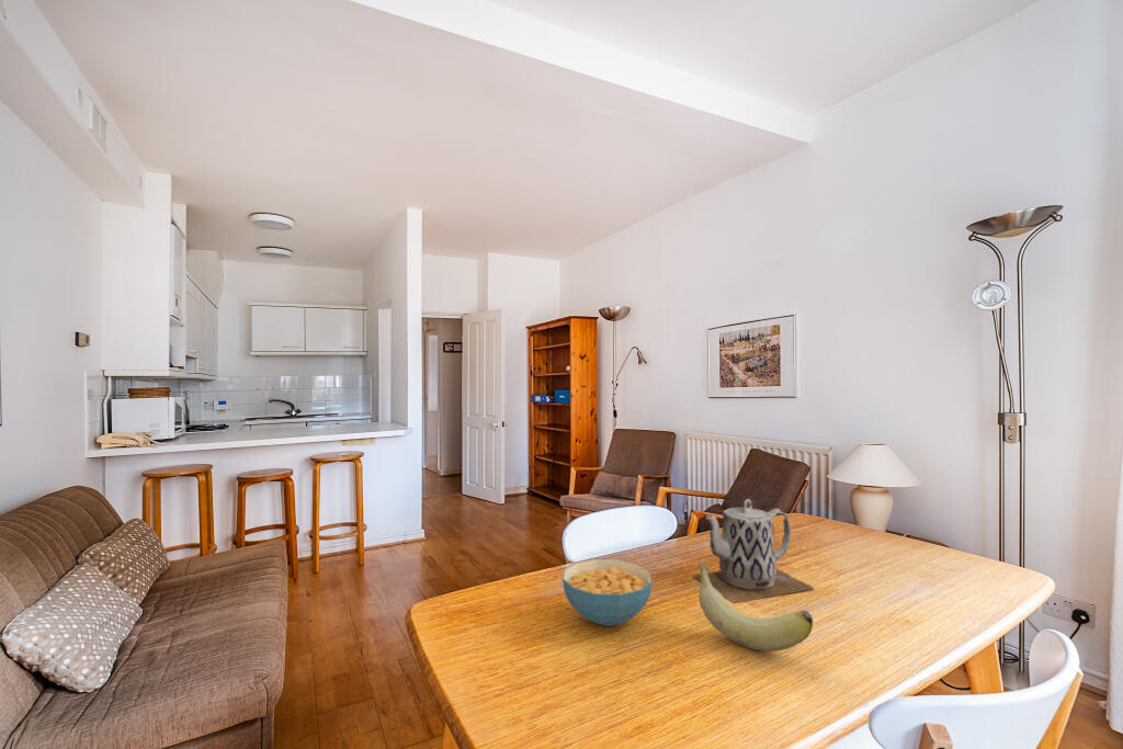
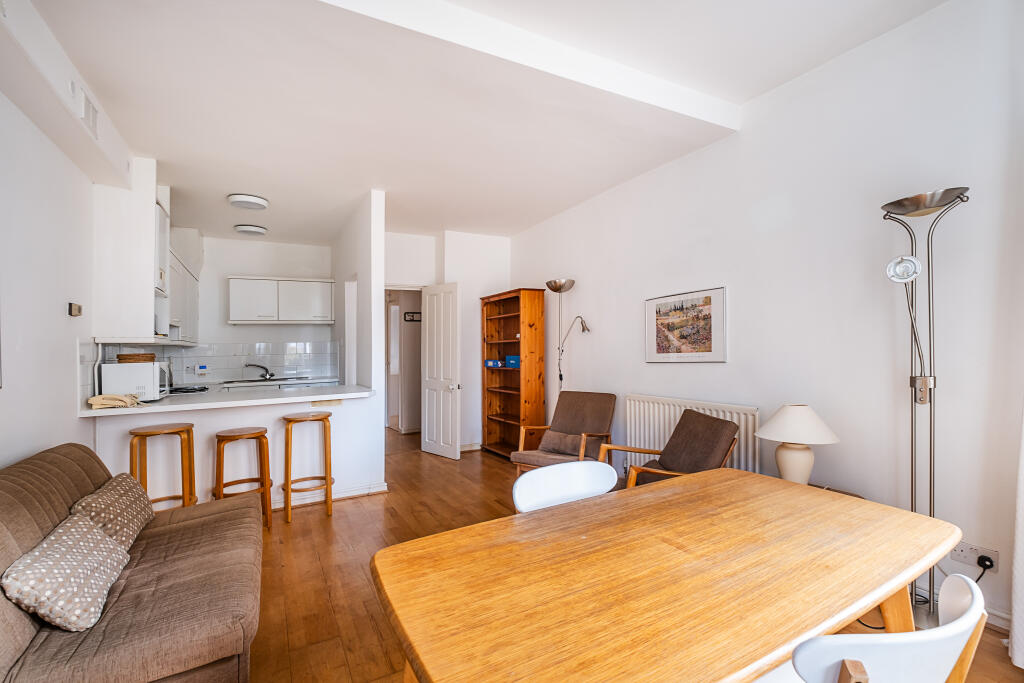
- cereal bowl [562,558,654,627]
- teapot [692,498,816,604]
- banana [696,561,814,652]
